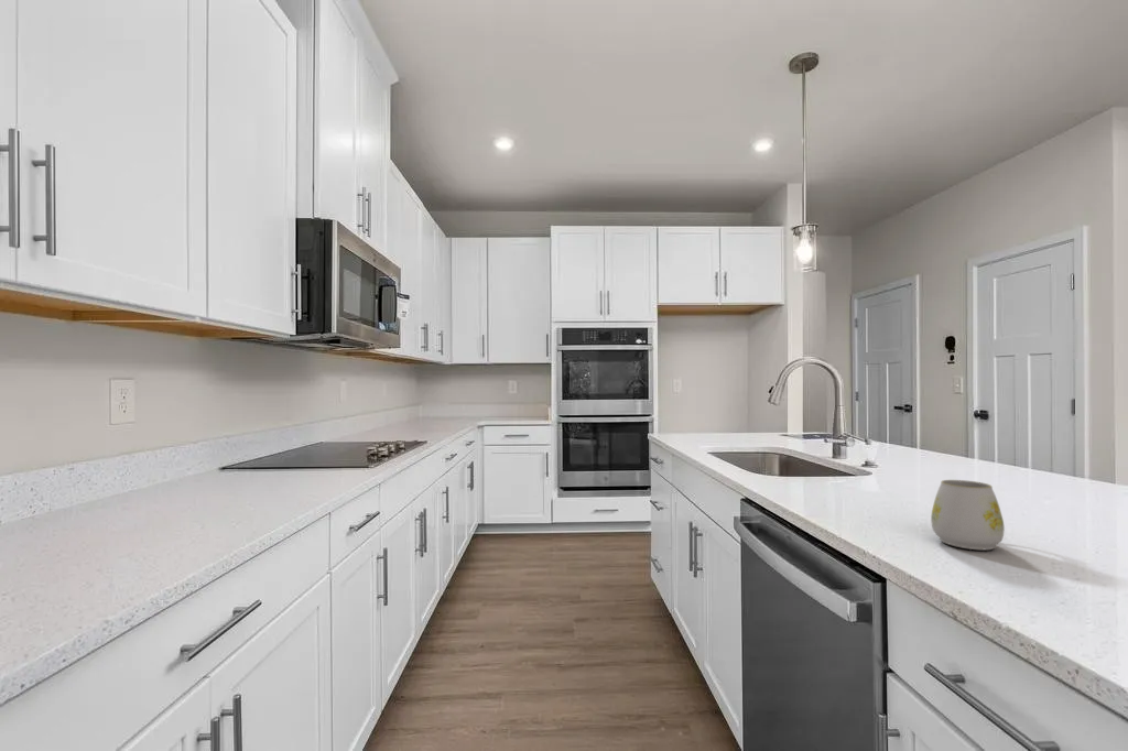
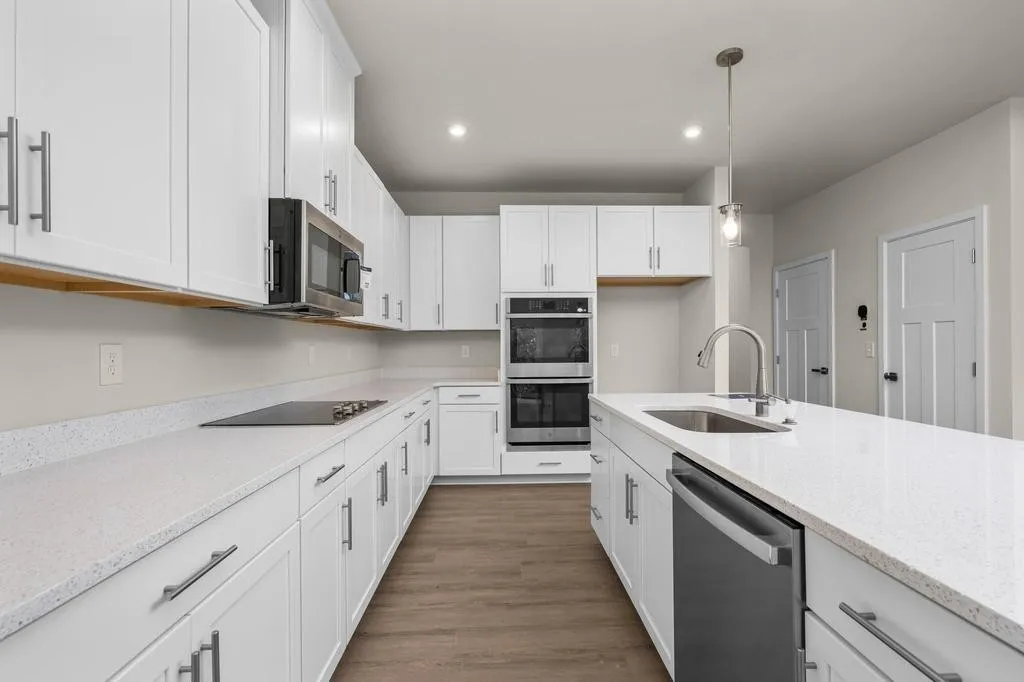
- mug [930,479,1006,551]
